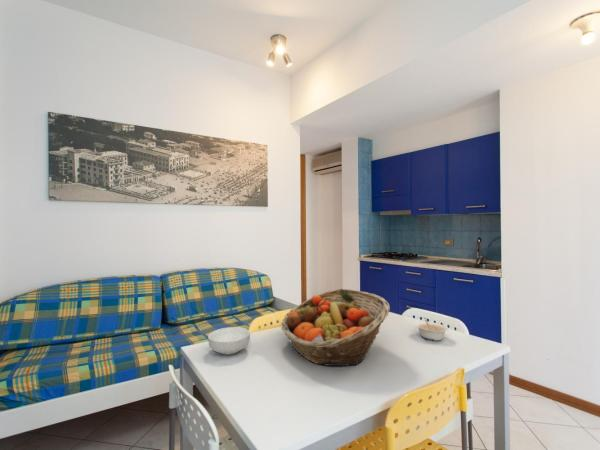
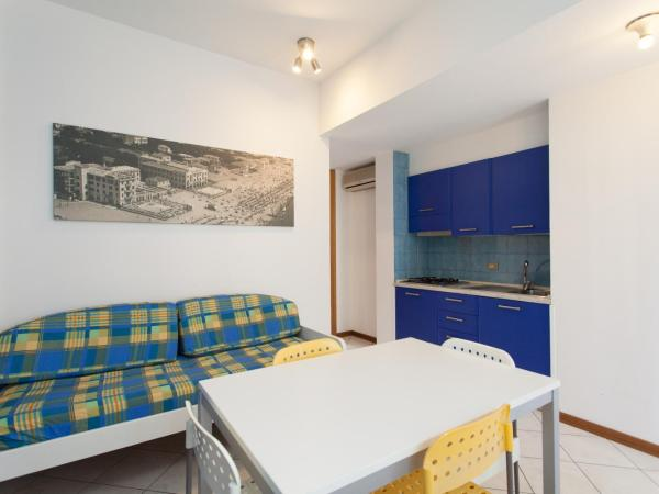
- legume [415,317,449,342]
- fruit basket [280,288,391,367]
- cereal bowl [207,326,251,356]
